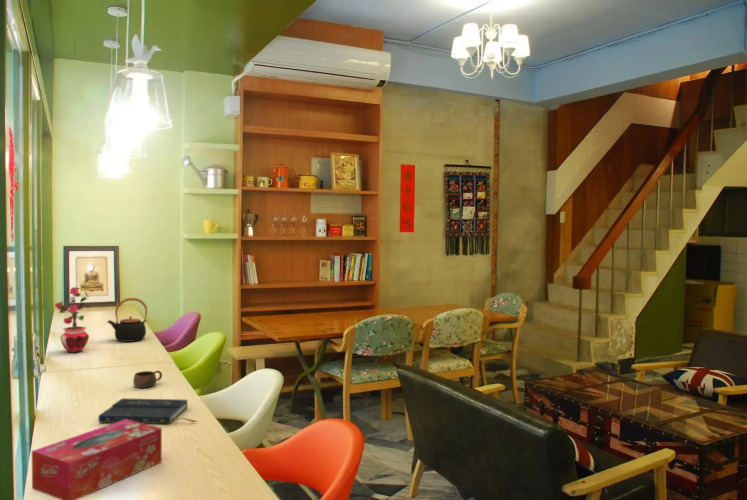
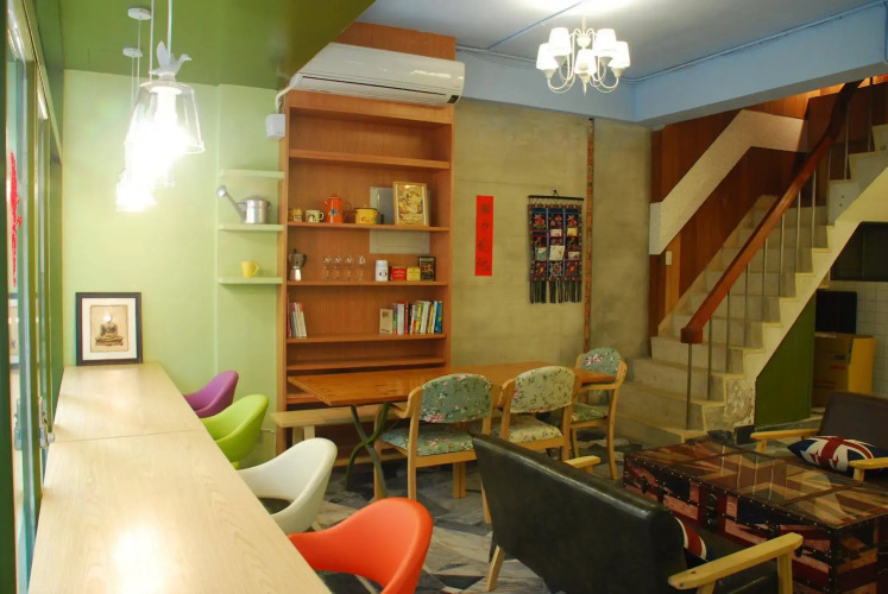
- book [97,397,199,425]
- teapot [106,297,148,343]
- cup [132,370,163,389]
- potted plant [54,285,91,354]
- tissue box [31,419,163,500]
